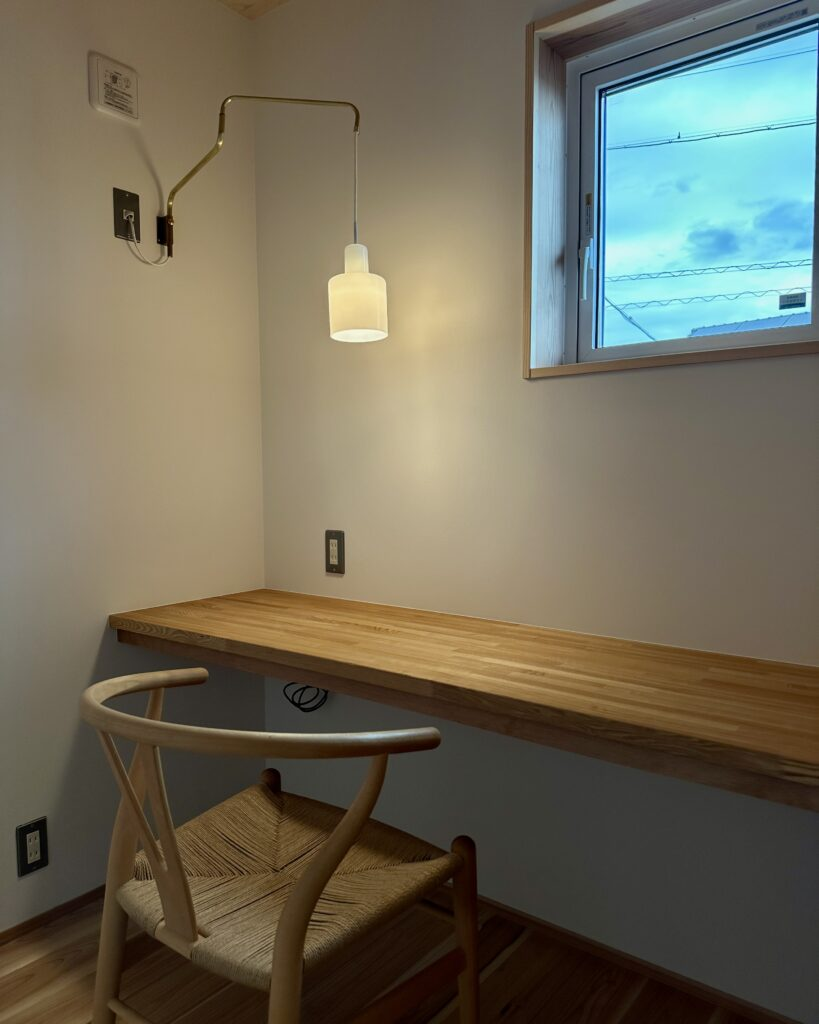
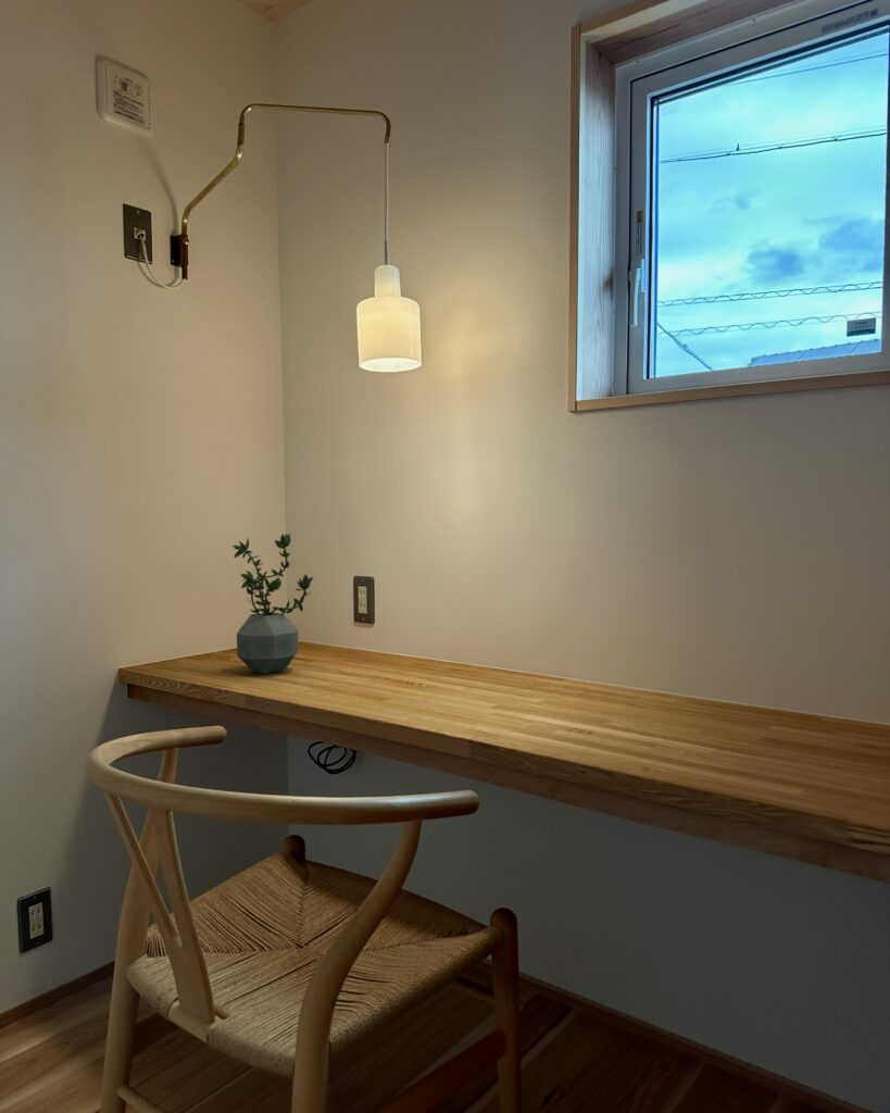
+ potted plant [230,533,314,675]
